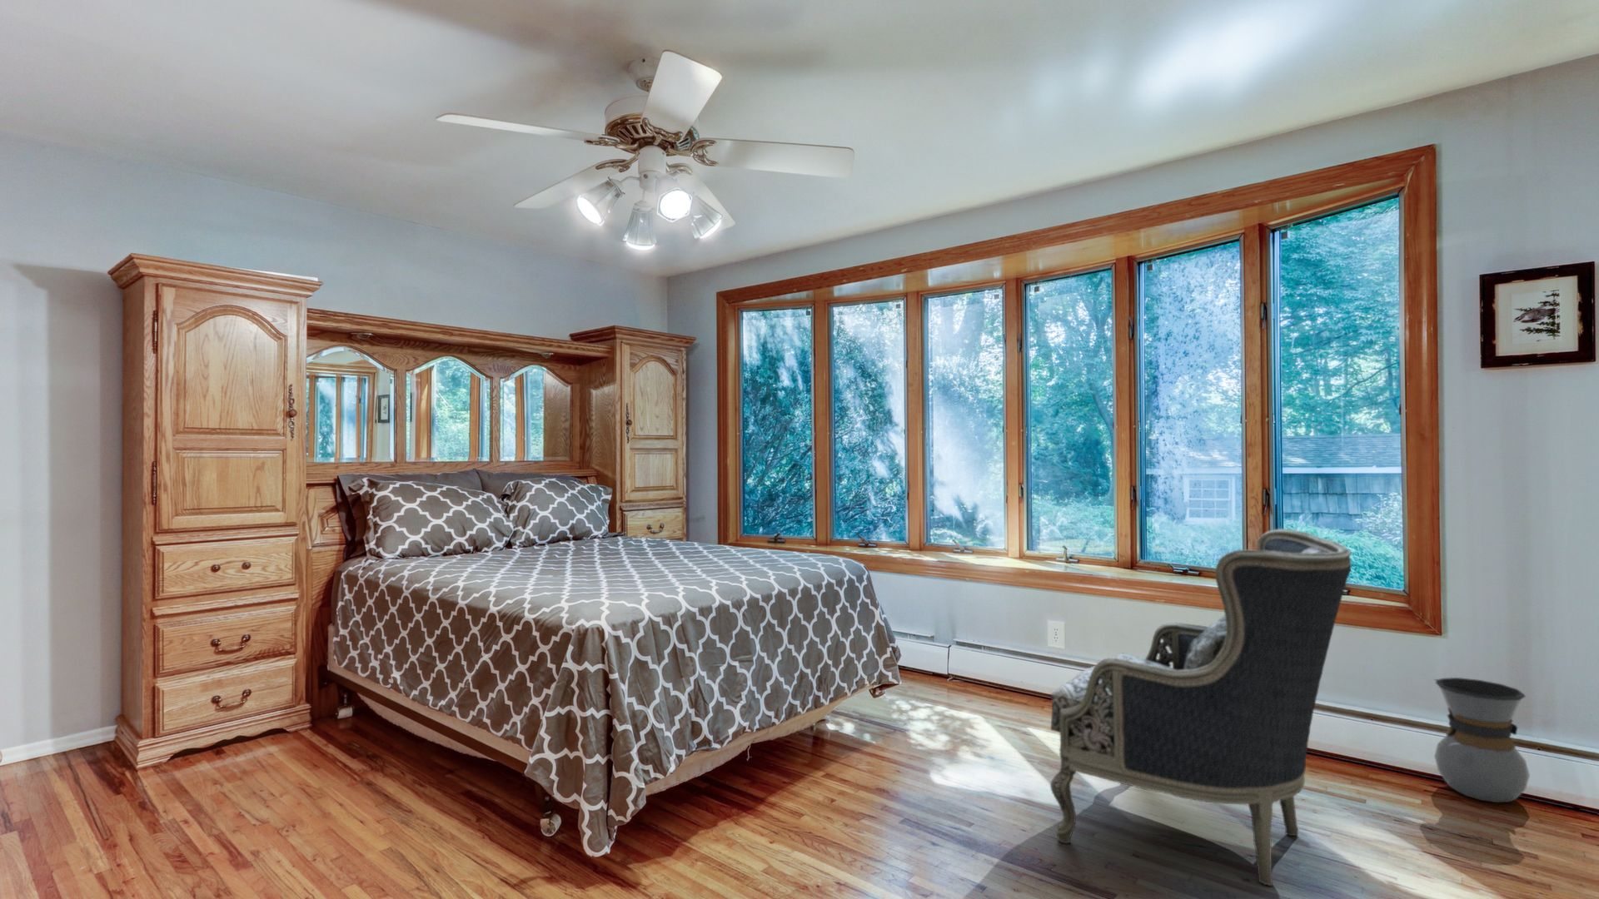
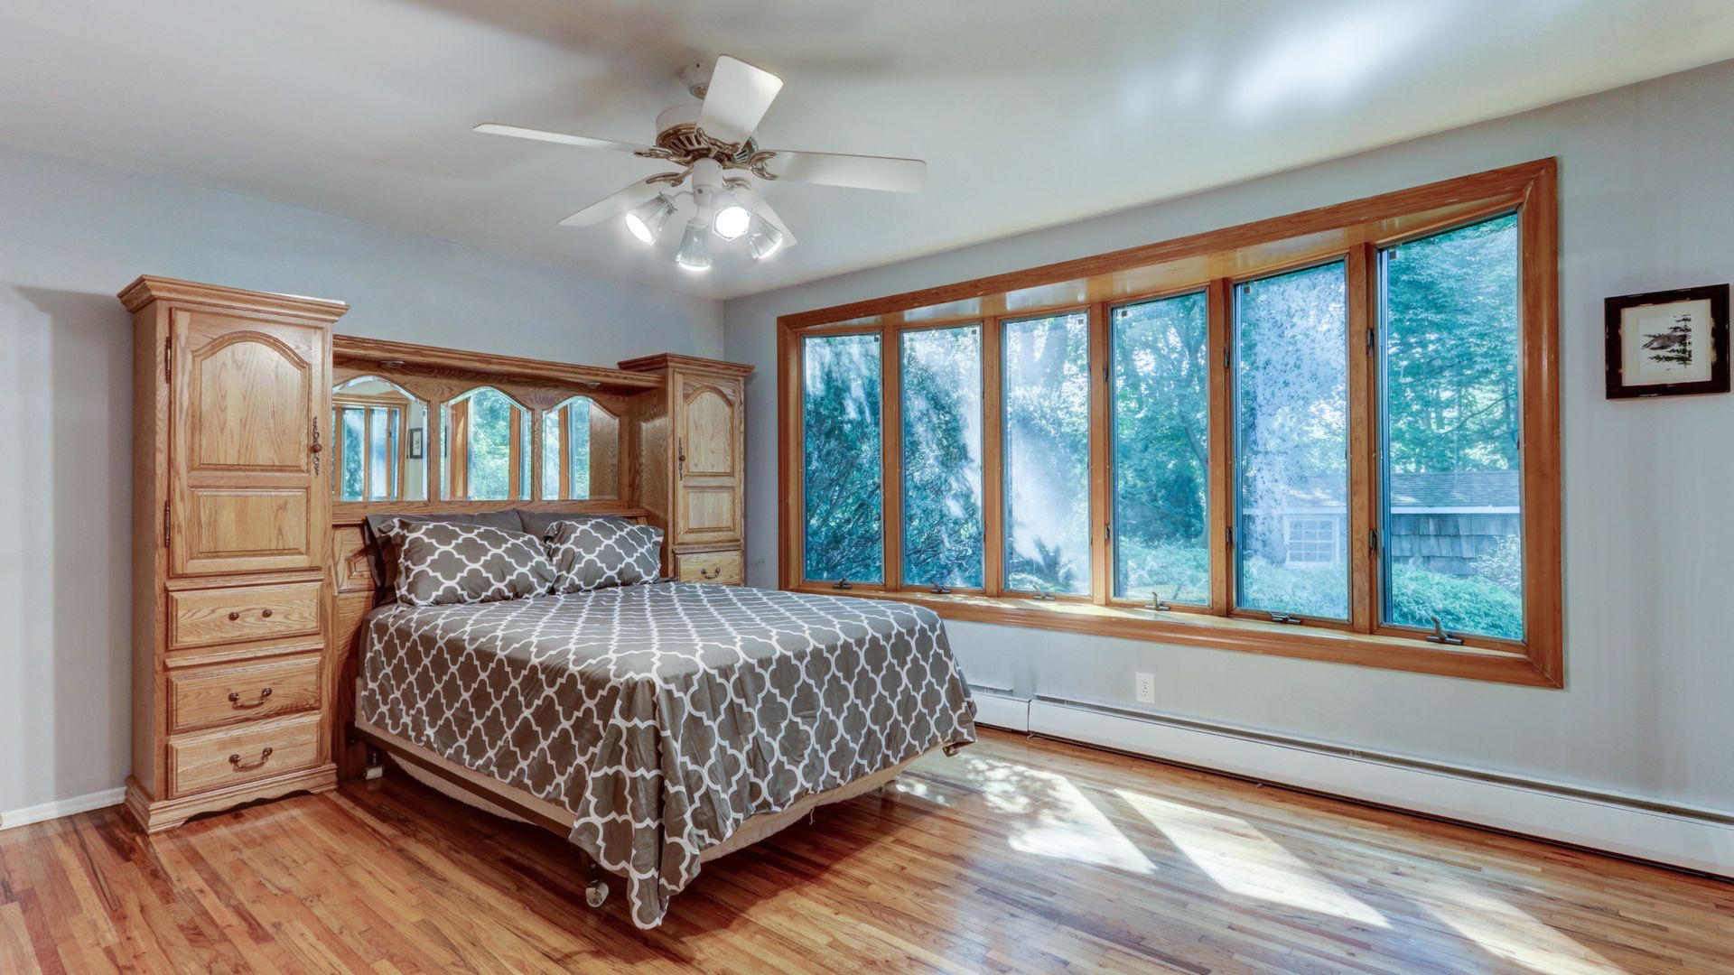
- pour-over carafe [1433,677,1531,804]
- armchair [1050,528,1353,887]
